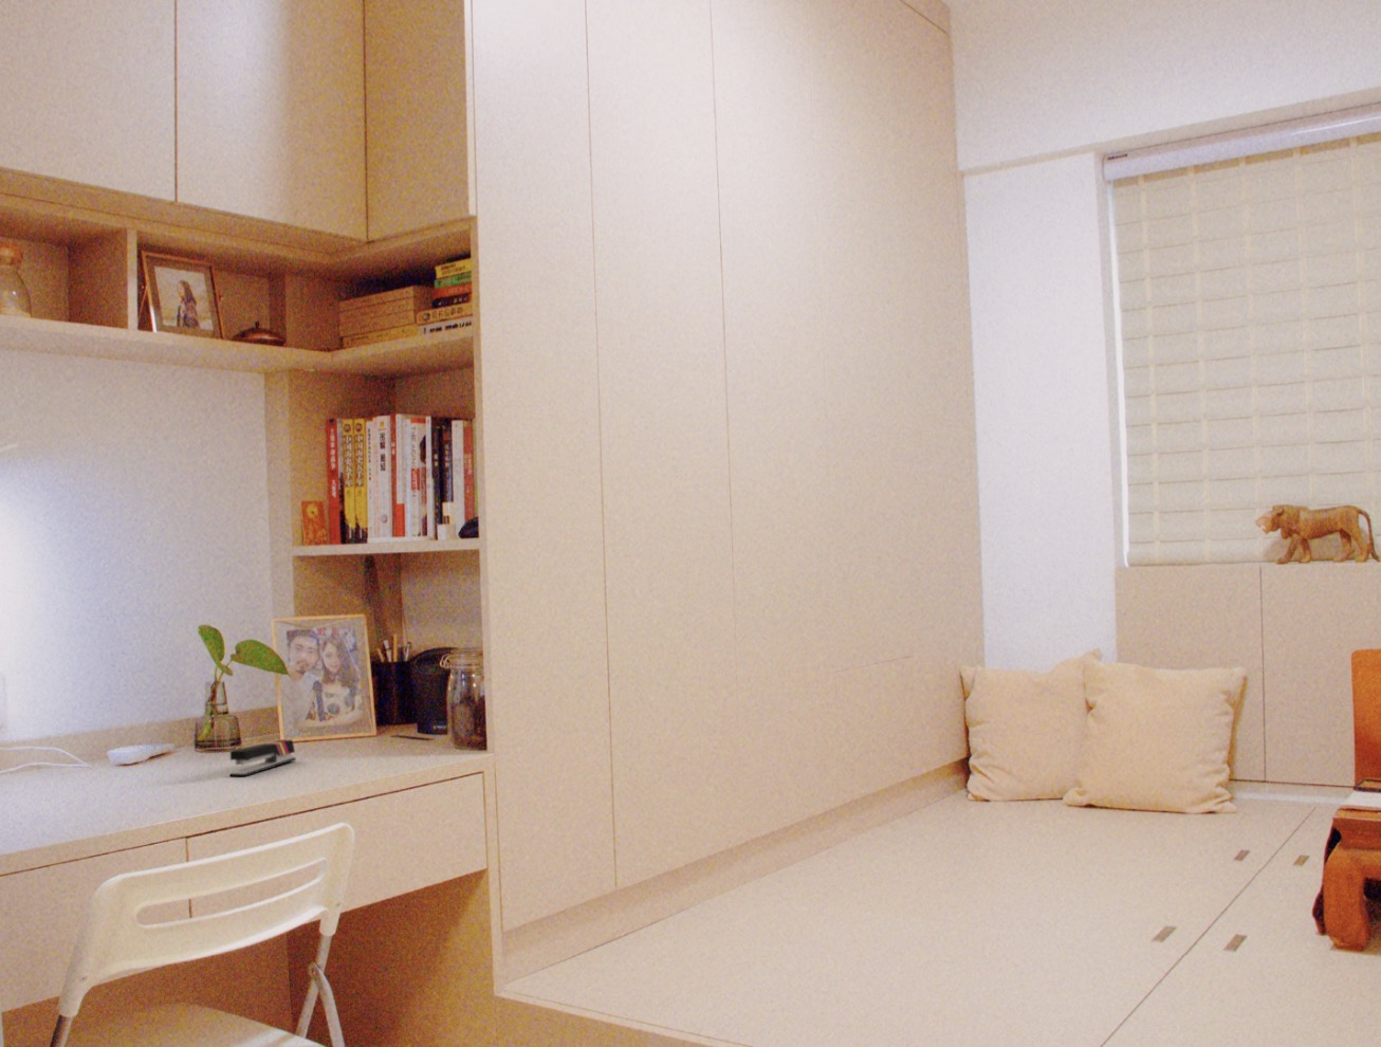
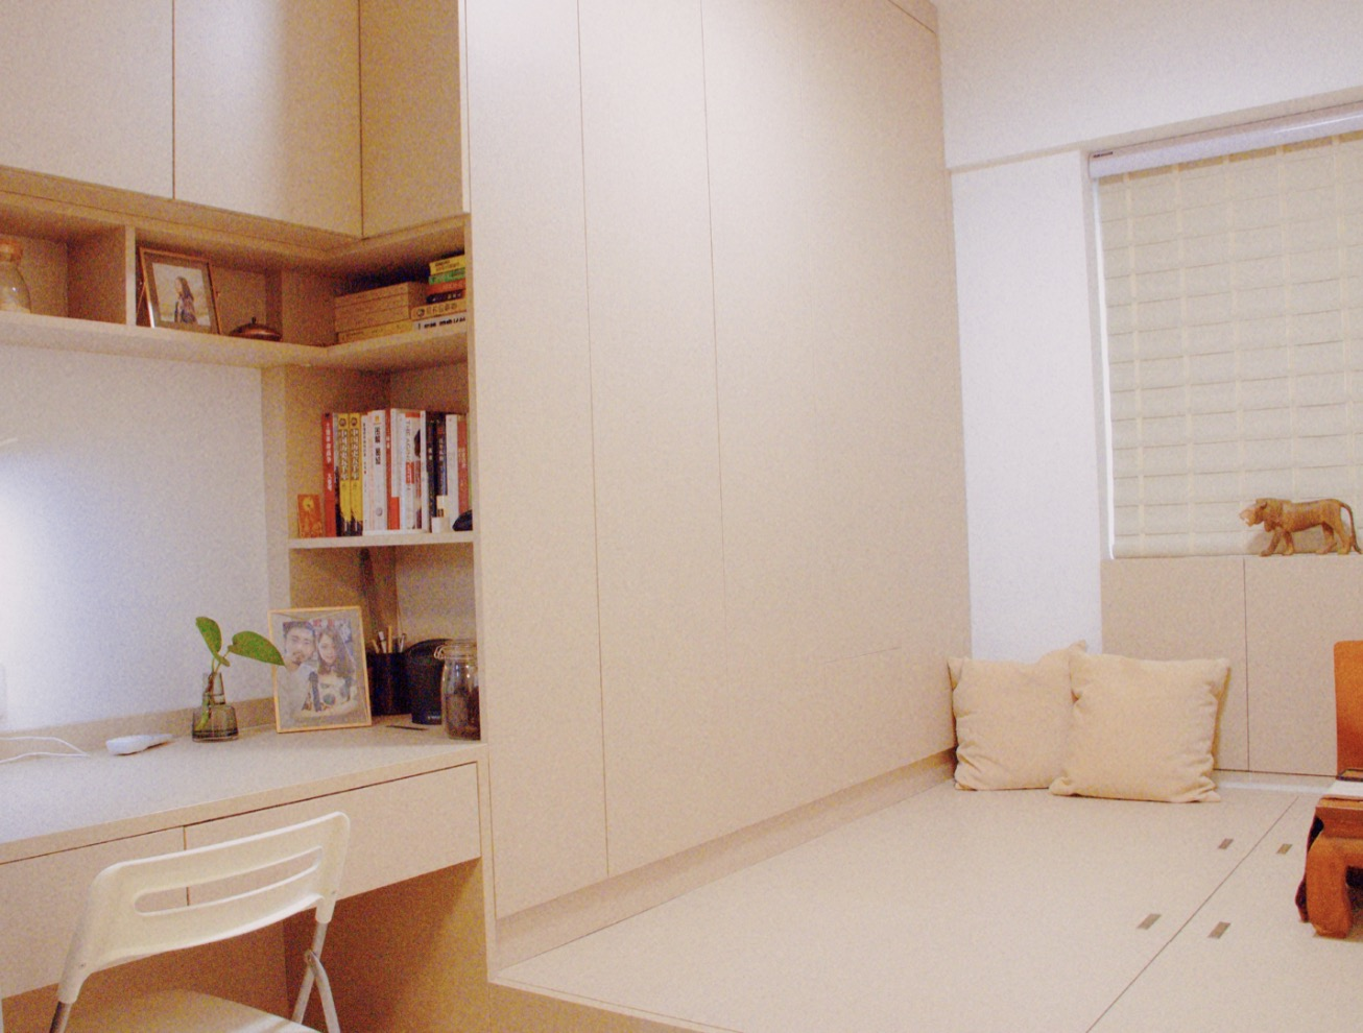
- stapler [229,739,296,778]
